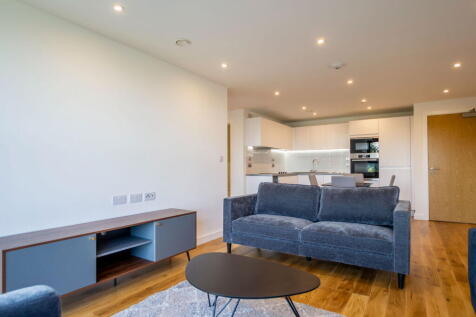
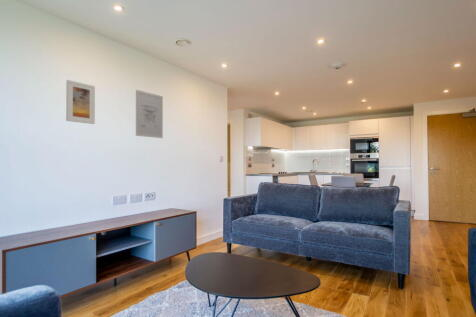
+ wall art [135,89,164,139]
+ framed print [65,79,96,125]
